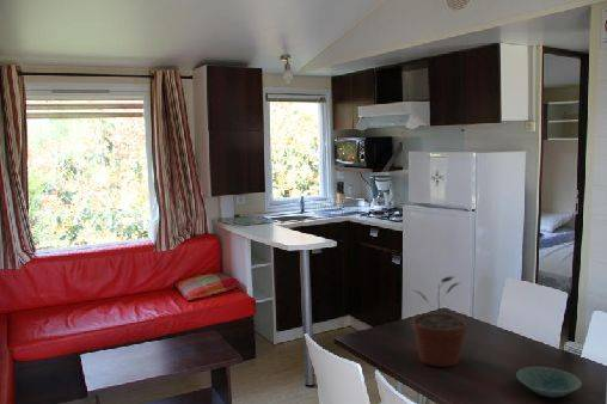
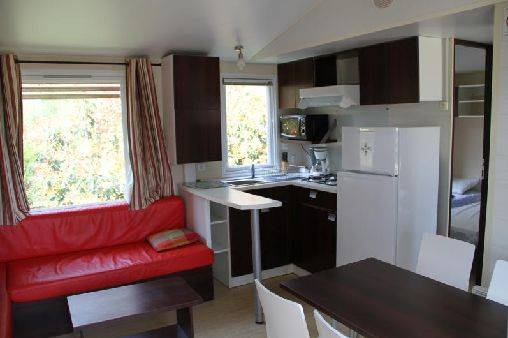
- bowl [515,366,583,398]
- potted plant [411,275,467,368]
